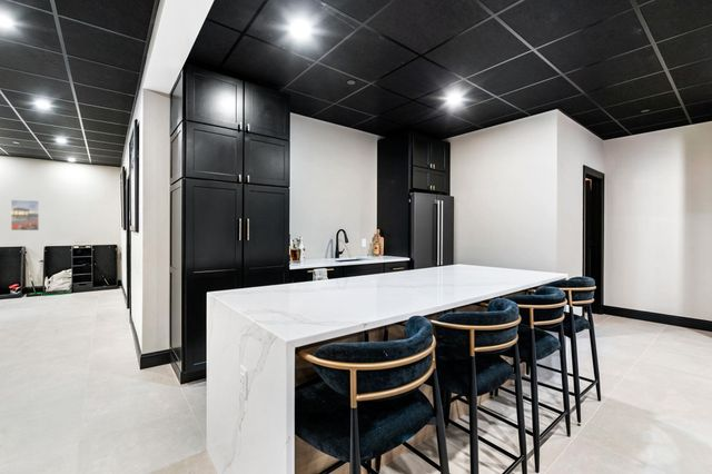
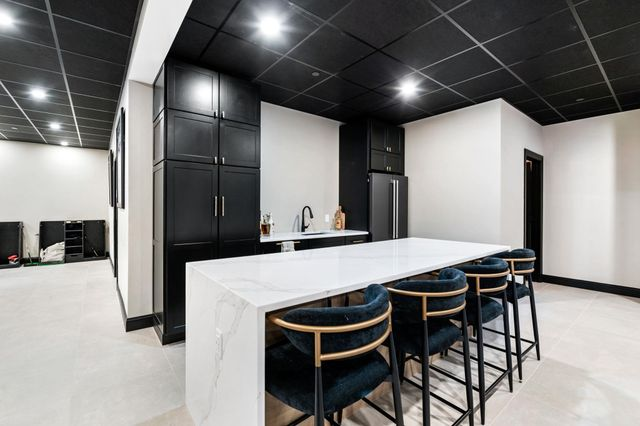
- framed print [10,199,40,231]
